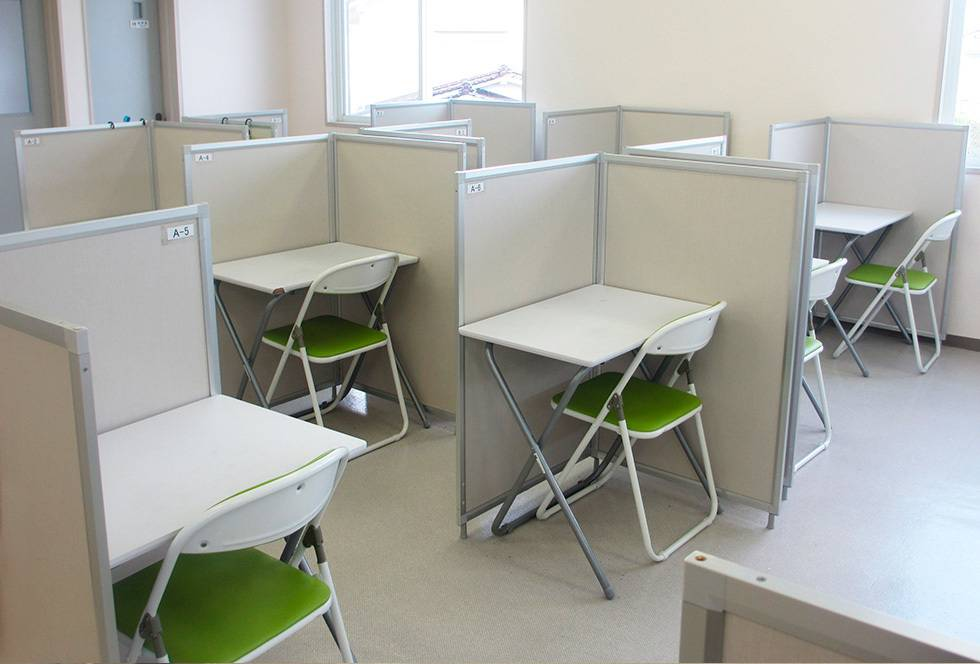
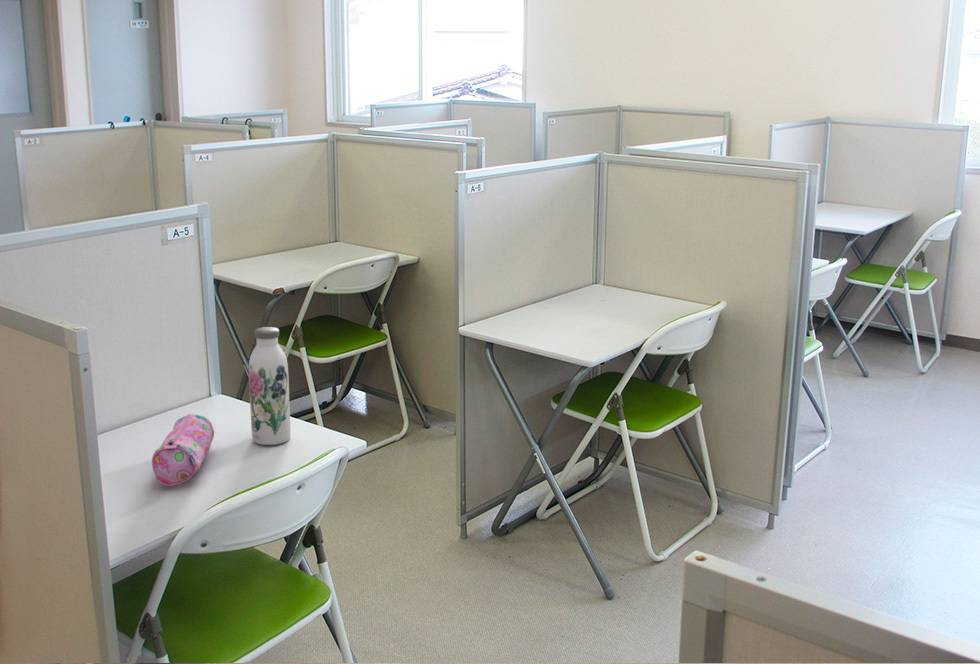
+ water bottle [248,326,291,446]
+ pencil case [151,413,215,487]
